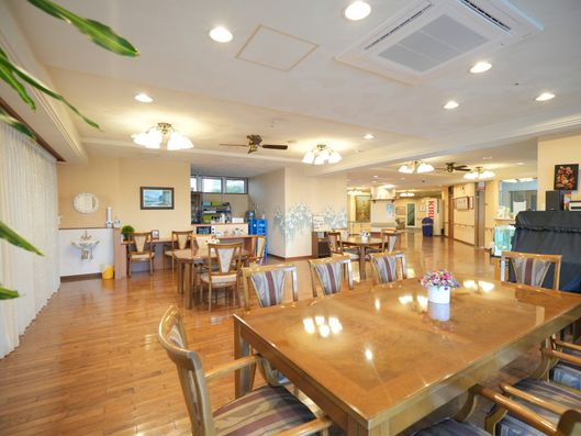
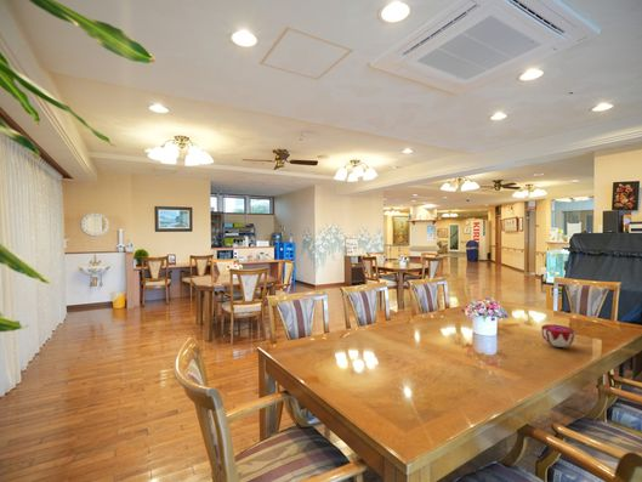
+ decorative bowl [540,323,576,348]
